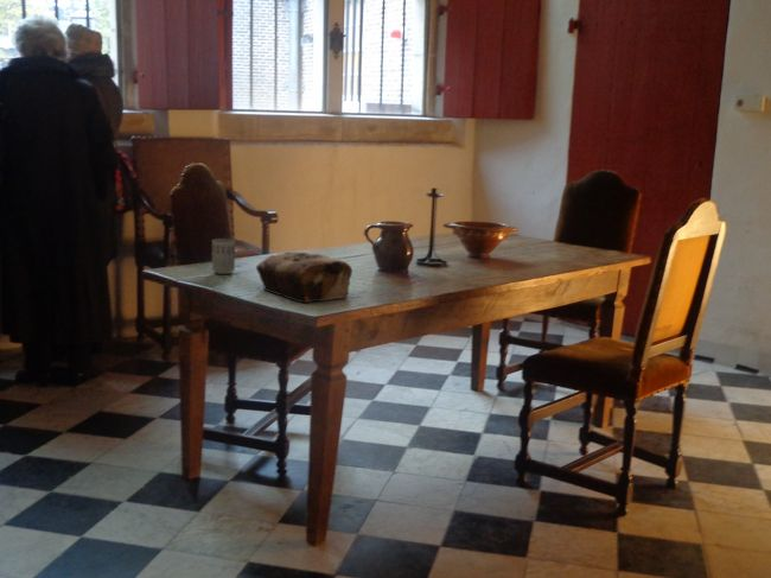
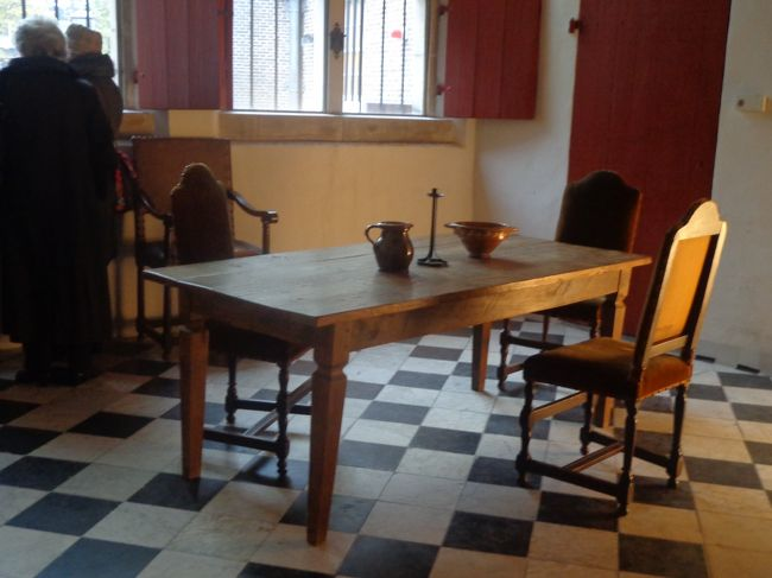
- bread loaf [255,250,353,304]
- cup [211,237,236,275]
